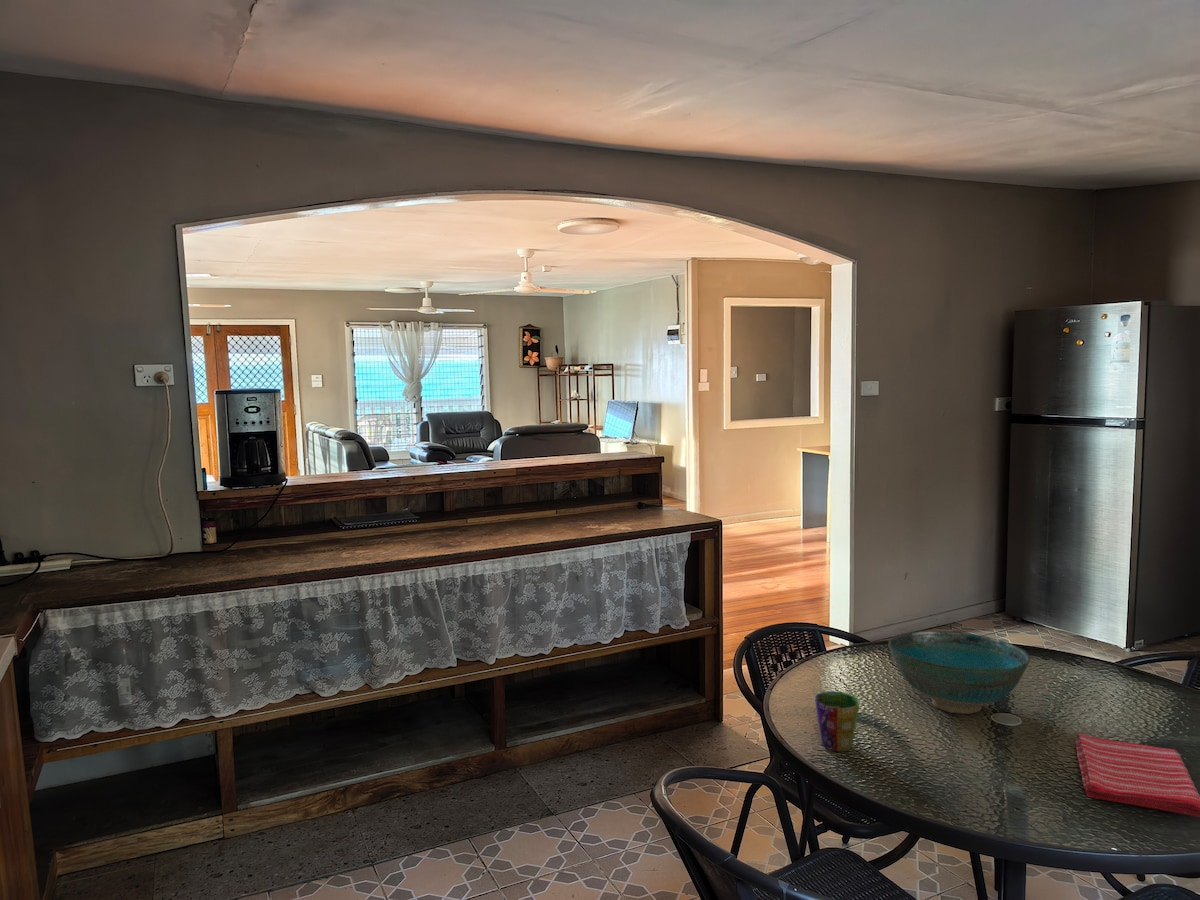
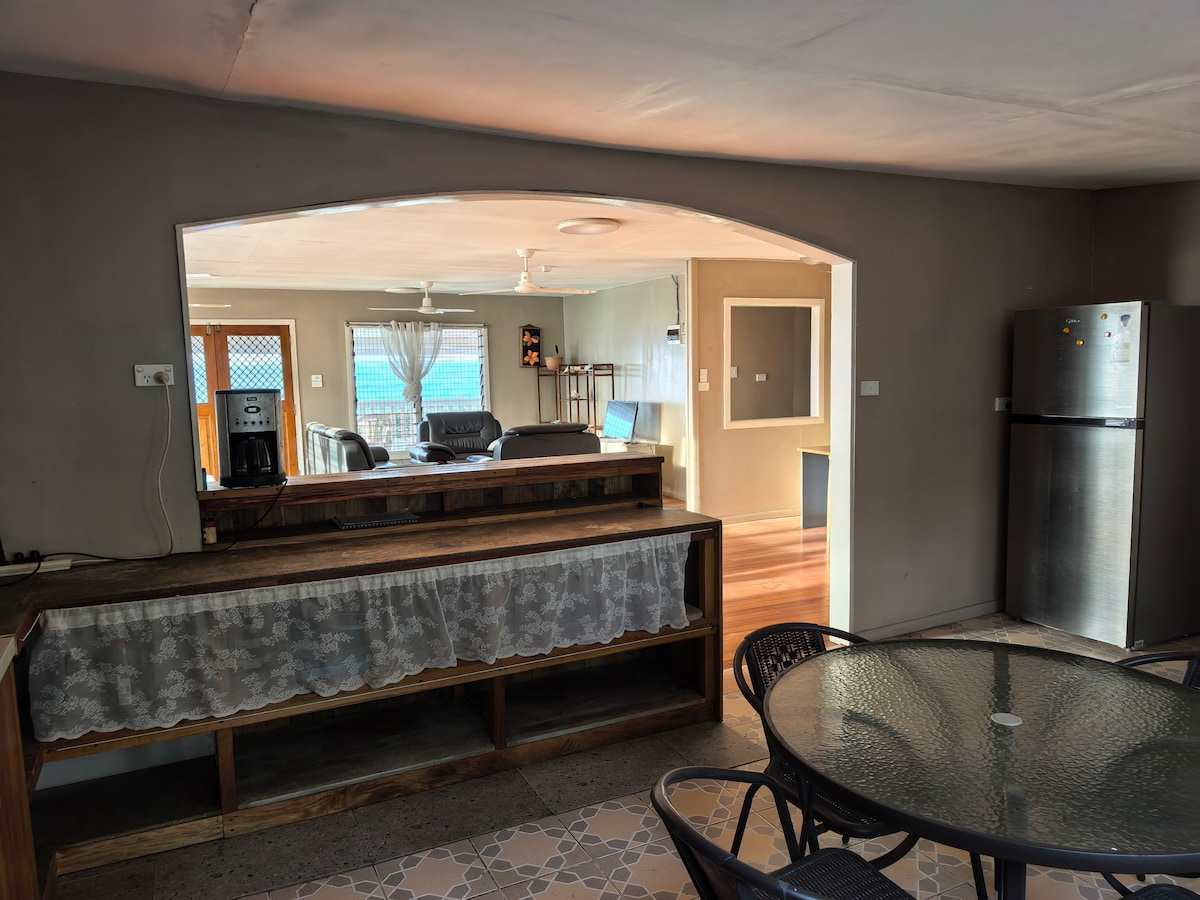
- dish towel [1074,732,1200,818]
- bowl [887,630,1031,715]
- cup [814,690,861,752]
